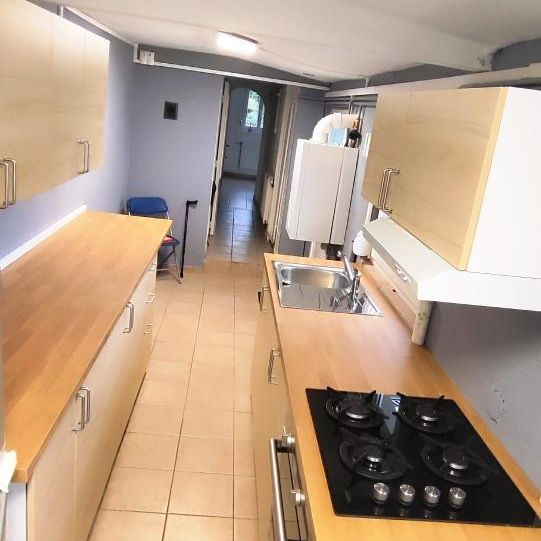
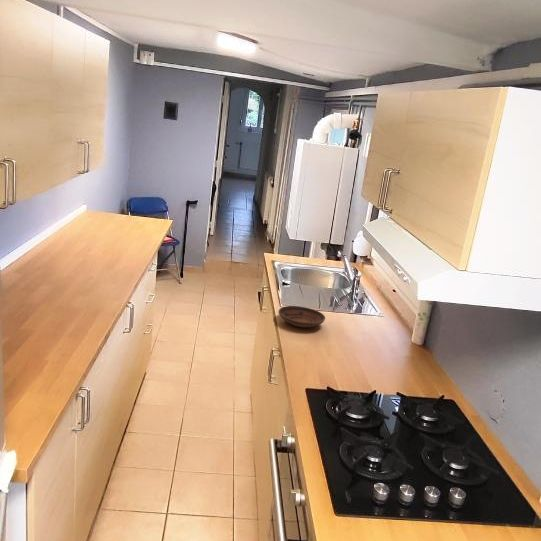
+ bowl [277,305,326,328]
